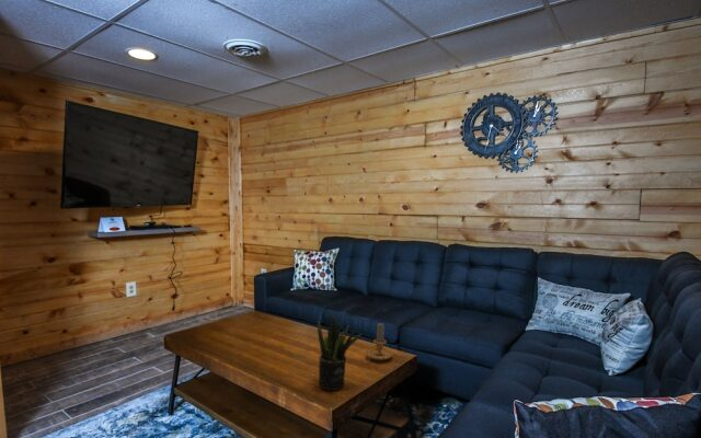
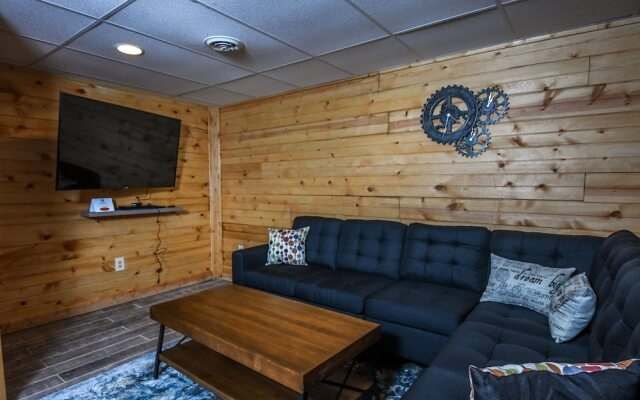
- candle [365,322,394,361]
- potted plant [317,312,363,392]
